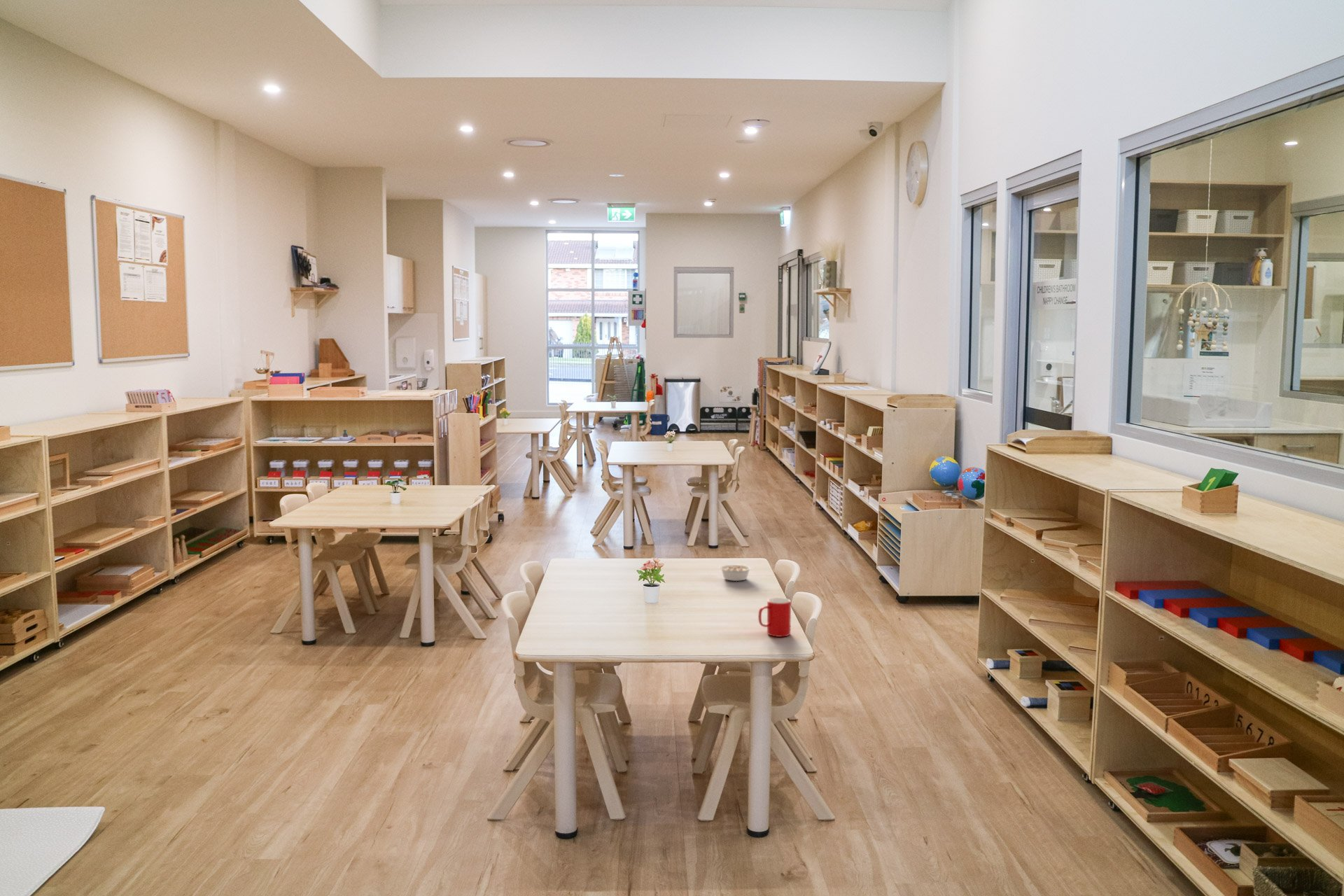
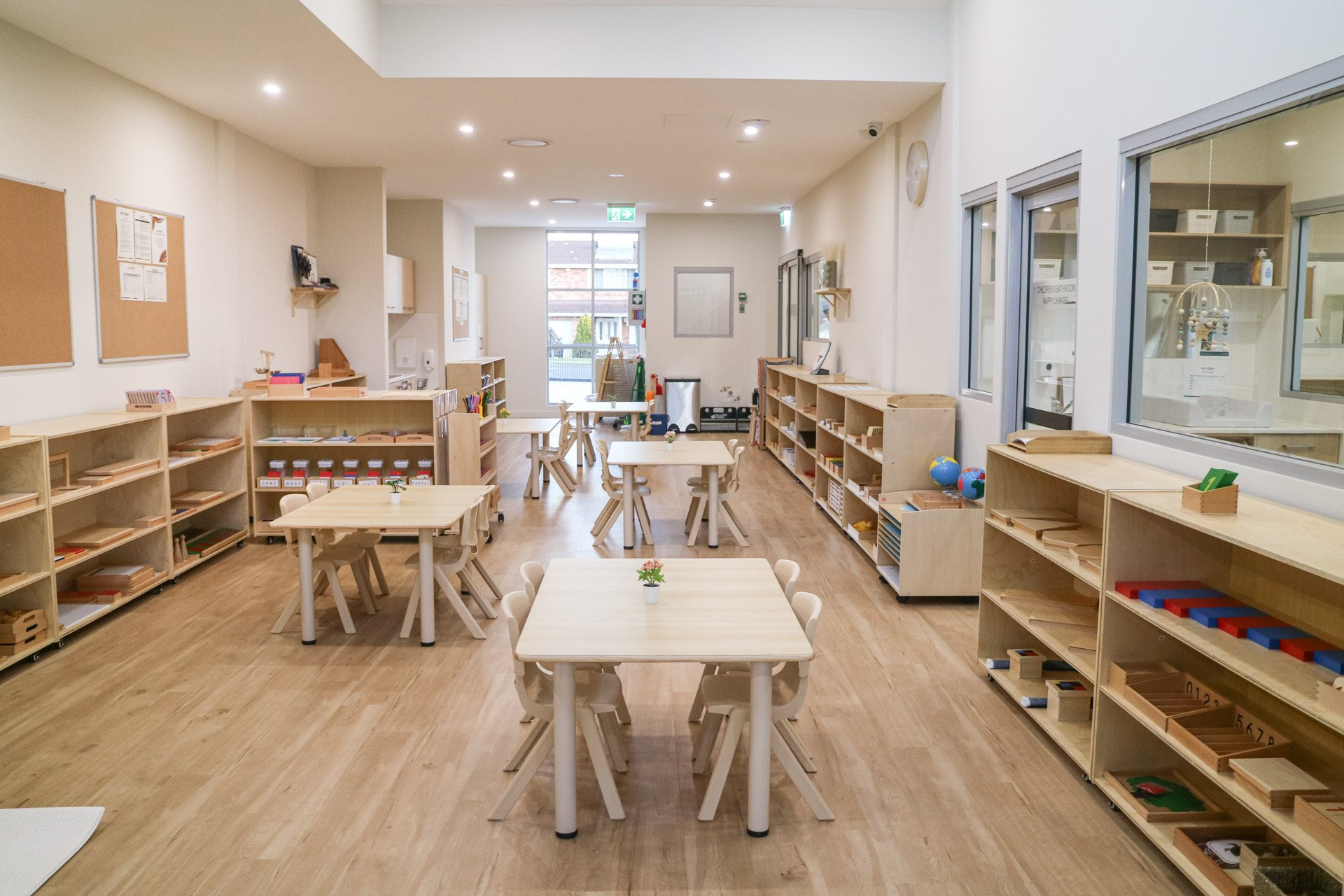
- cup [757,597,792,638]
- legume [719,564,756,582]
